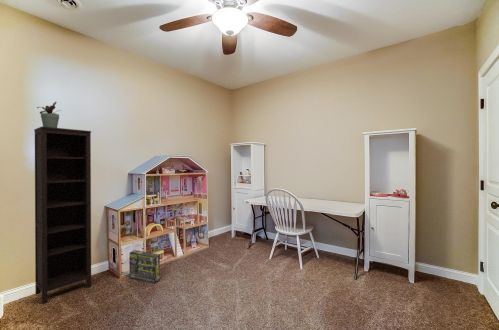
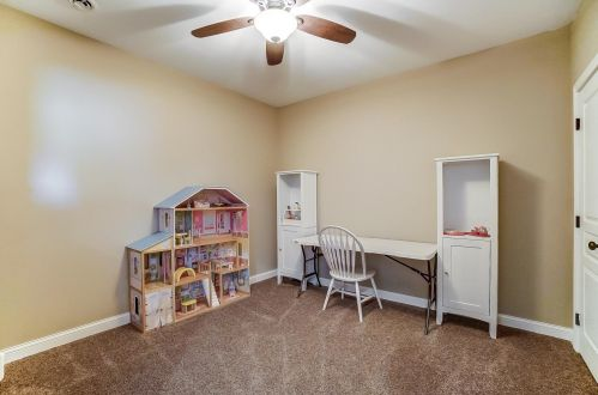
- bookcase [33,126,92,305]
- potted plant [36,101,61,128]
- box [128,249,161,284]
